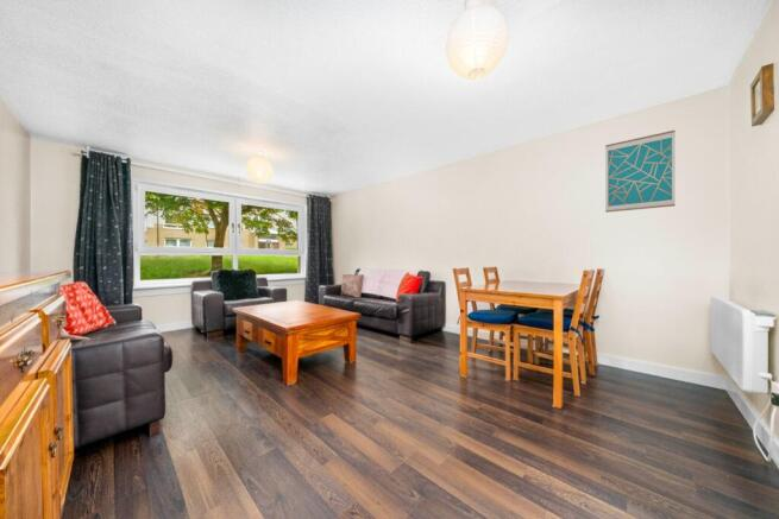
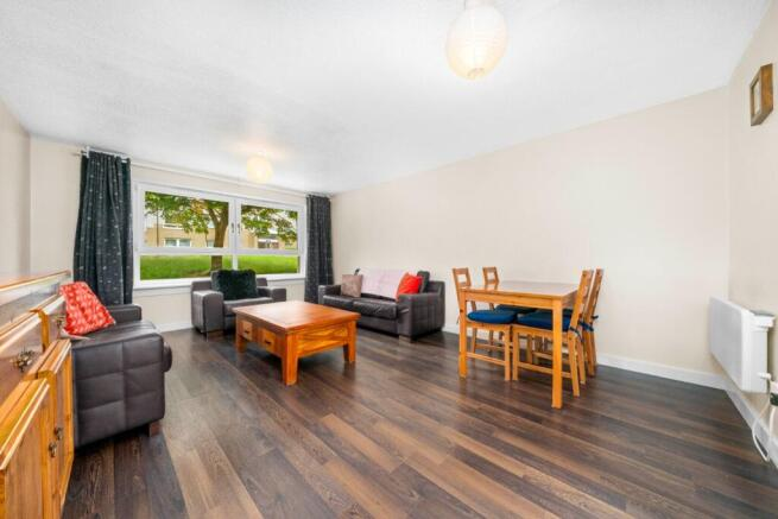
- wall art [604,129,677,214]
